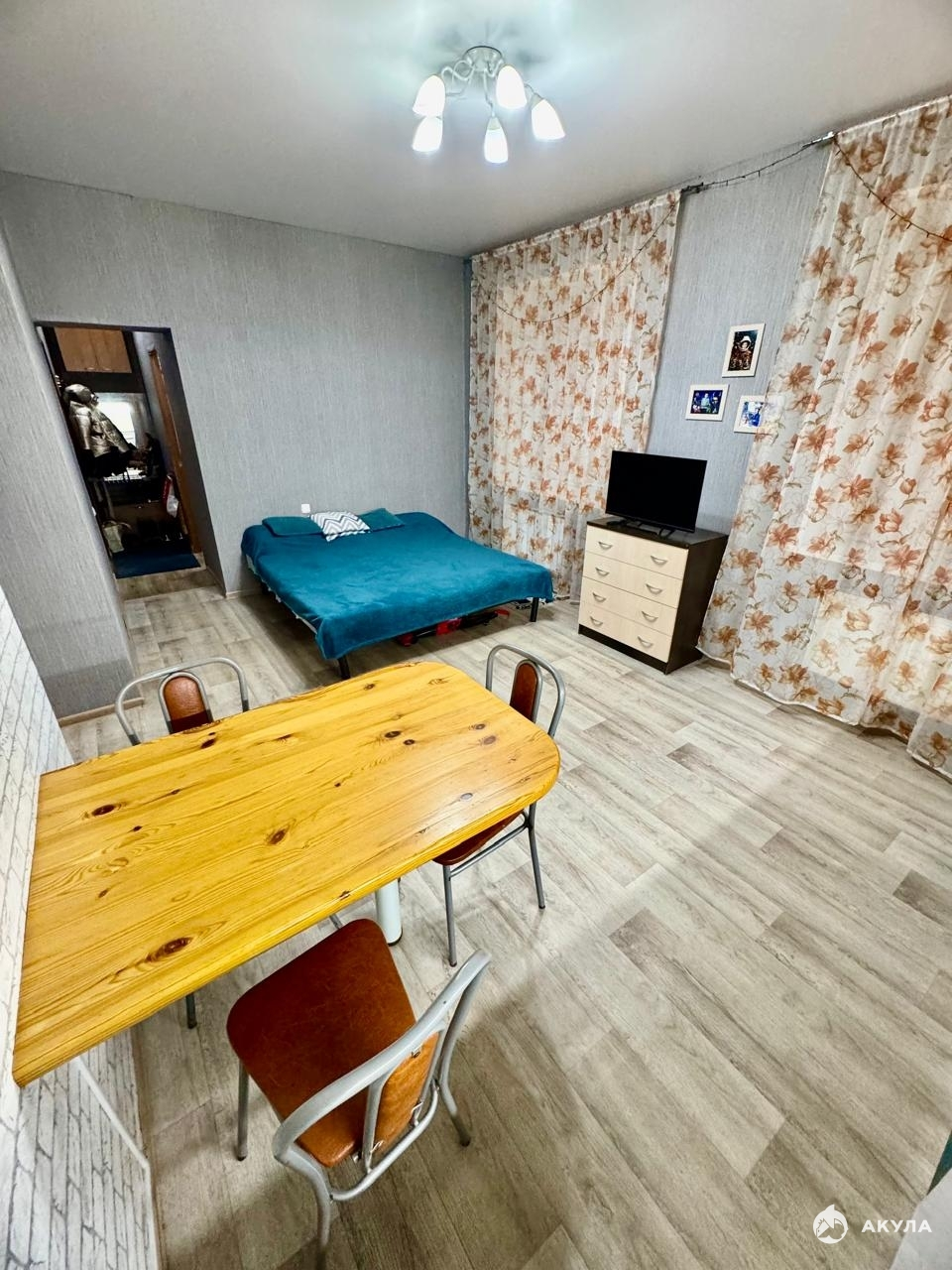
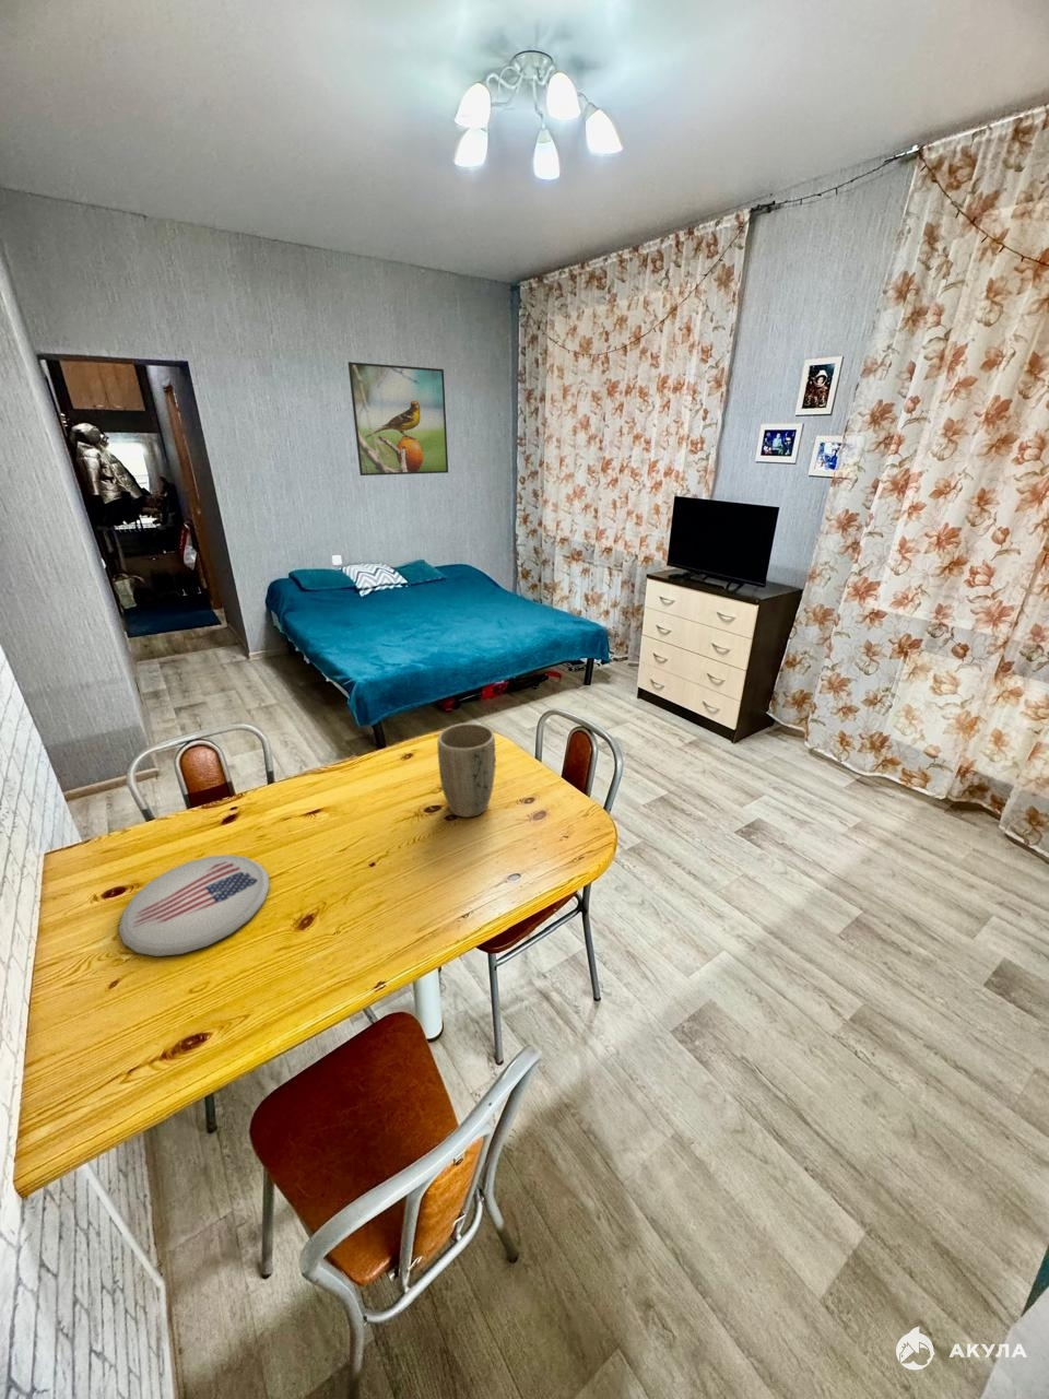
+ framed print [347,360,450,477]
+ plant pot [437,723,497,818]
+ plate [118,854,271,957]
